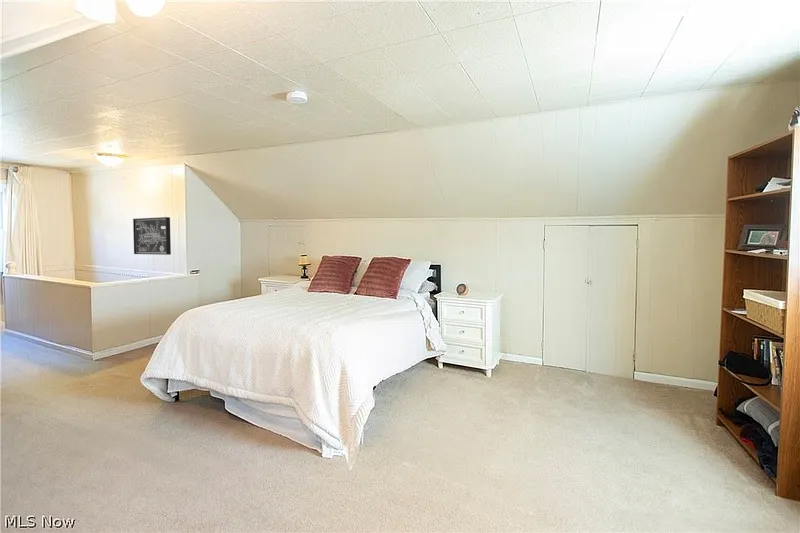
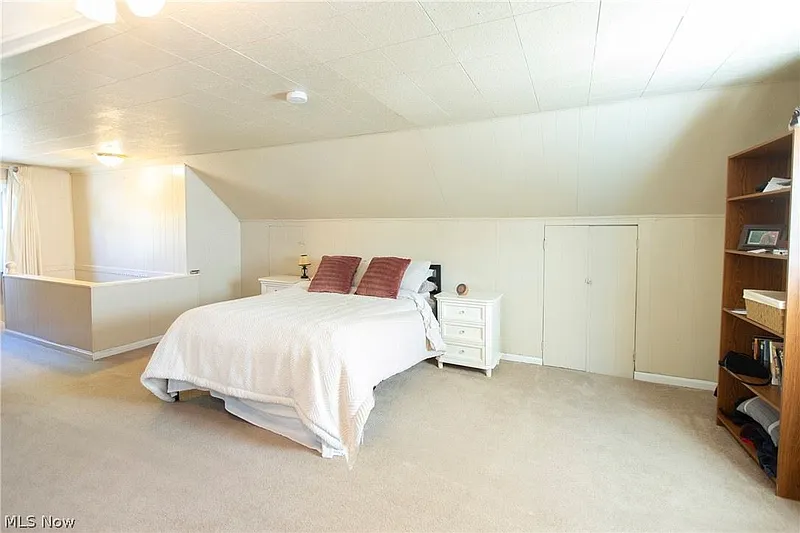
- wall art [132,216,172,256]
